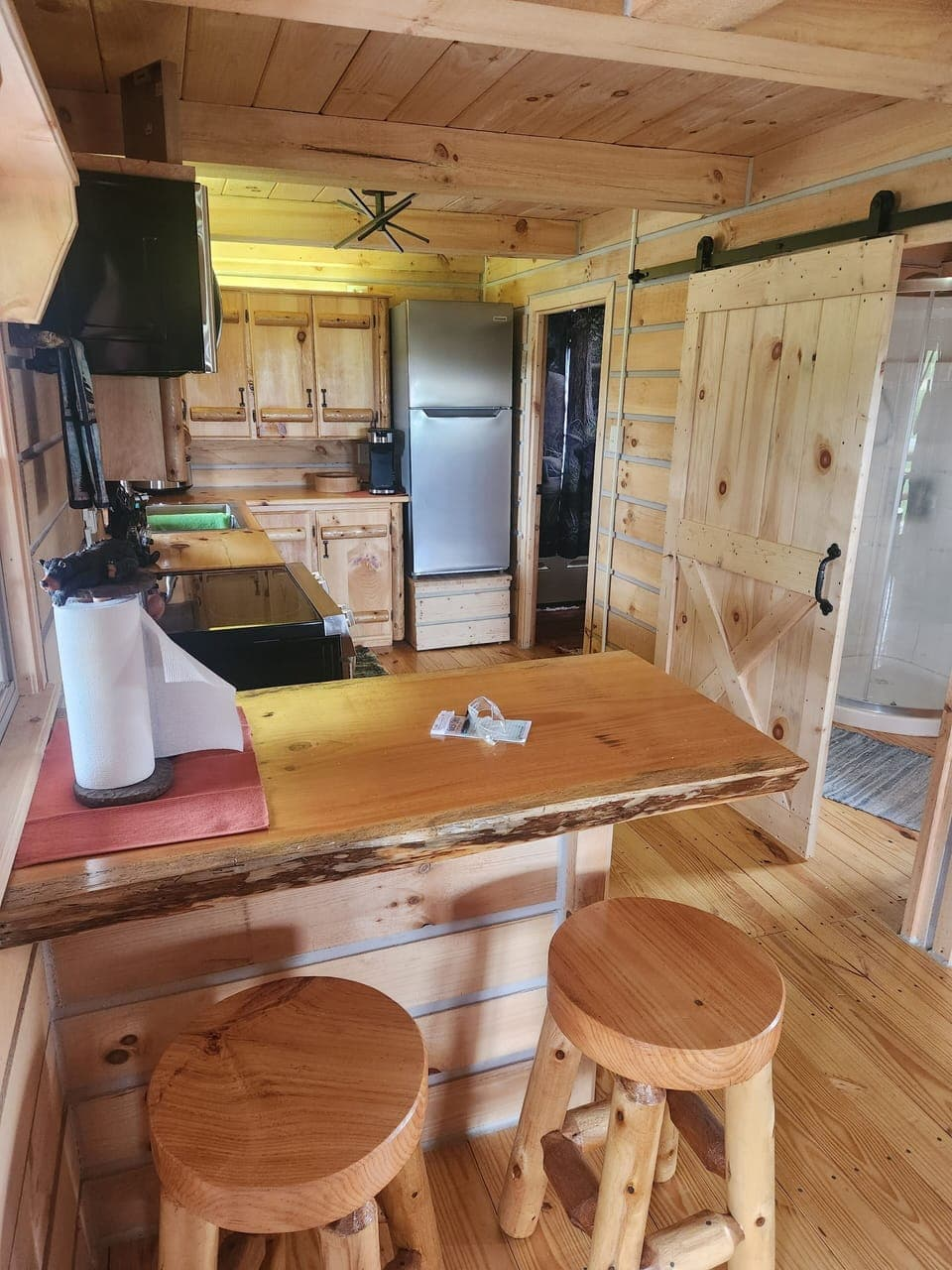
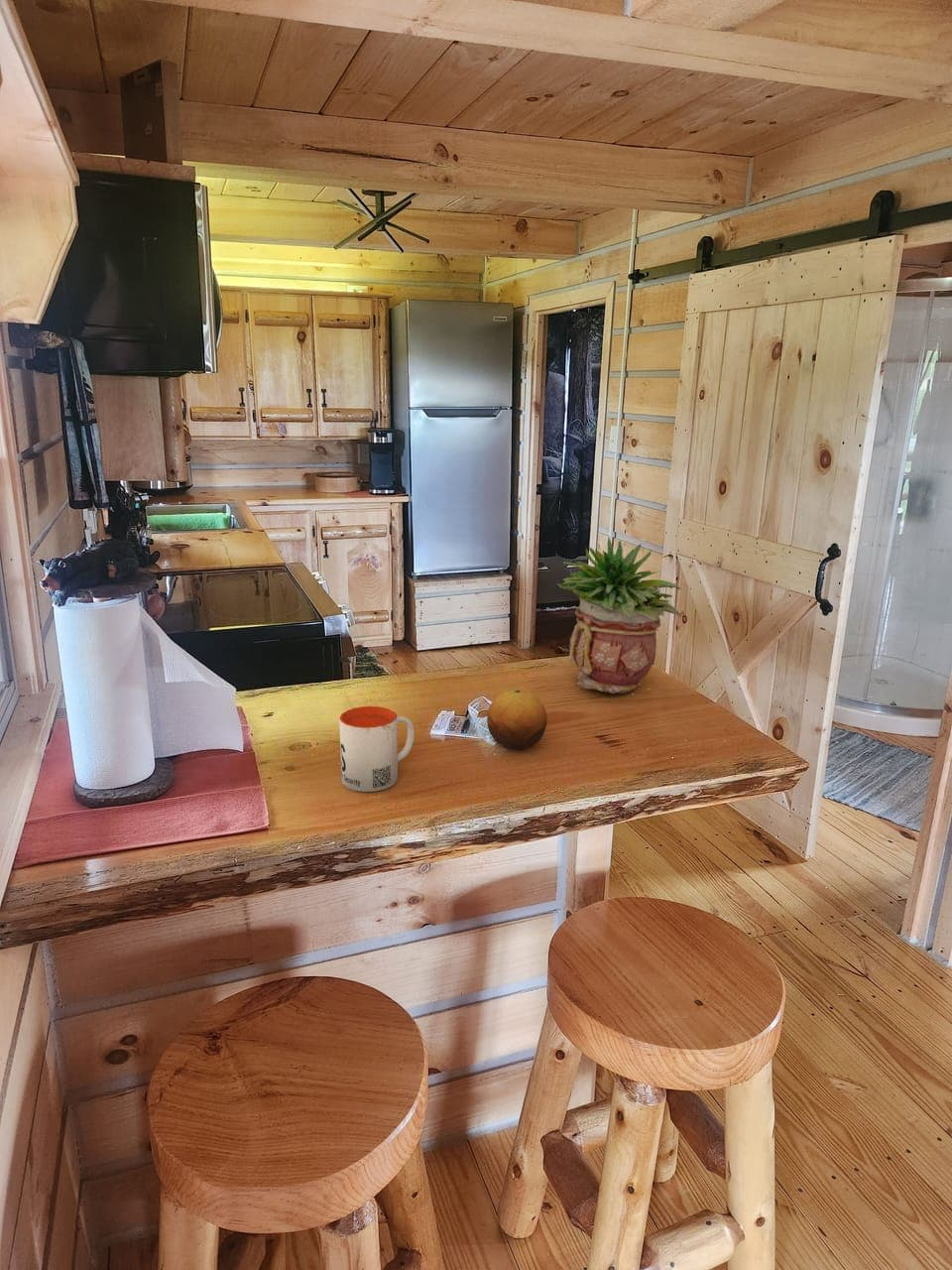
+ fruit [486,689,548,751]
+ potted plant [556,537,682,695]
+ mug [338,705,416,793]
